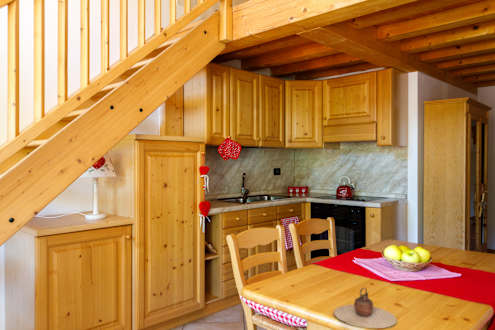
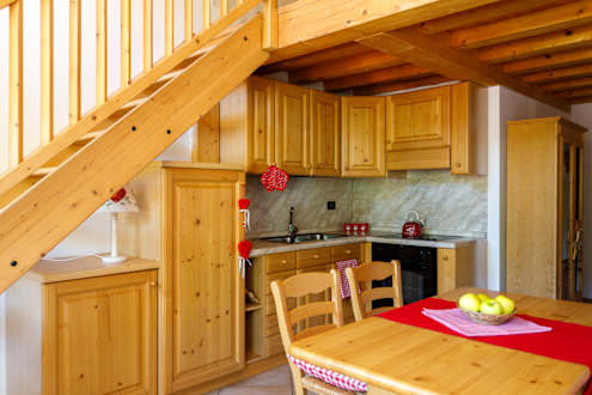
- teapot [333,287,397,329]
